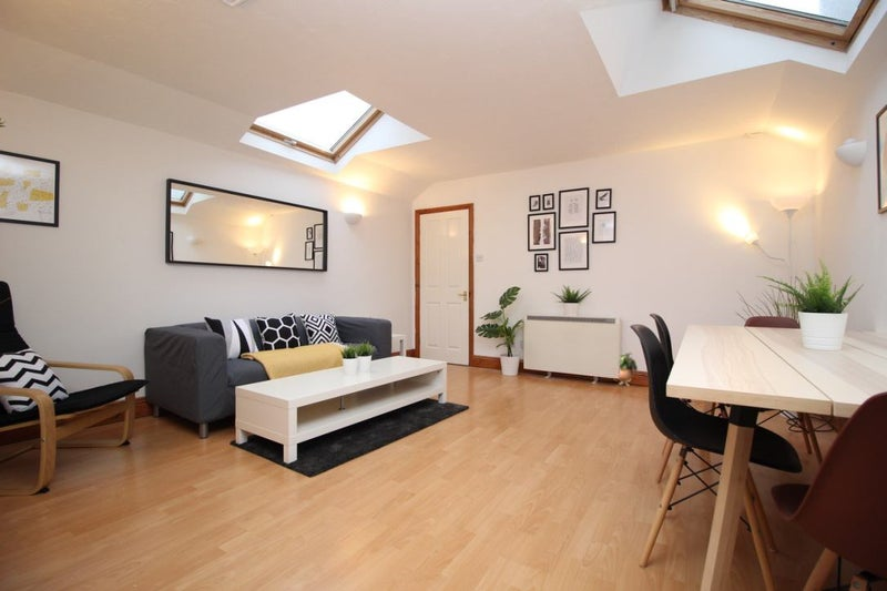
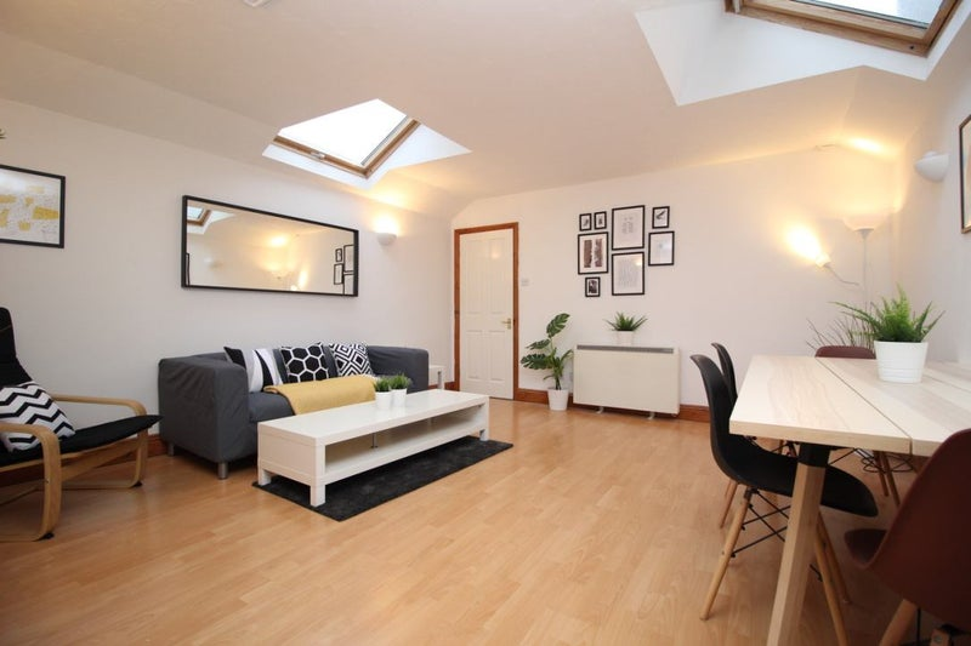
- potted plant [618,350,639,387]
